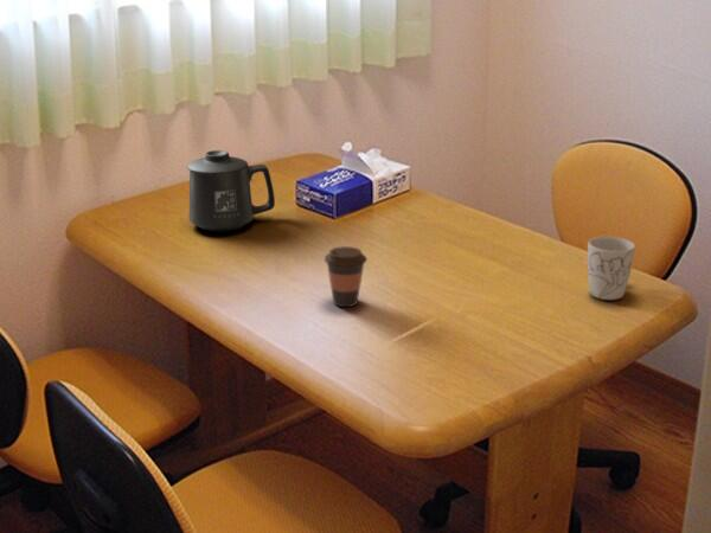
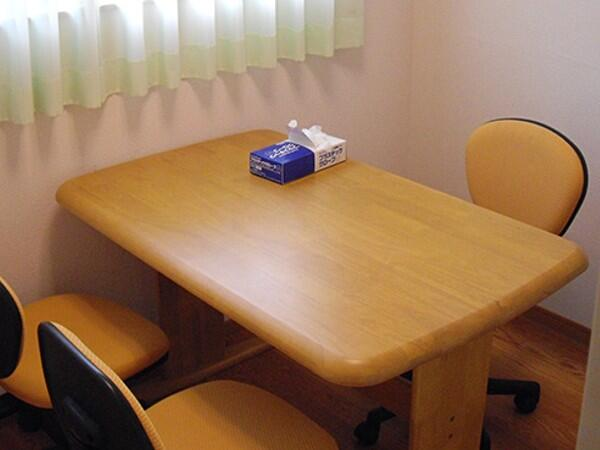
- mug [587,236,636,301]
- mug [186,149,276,233]
- coffee cup [324,245,367,308]
